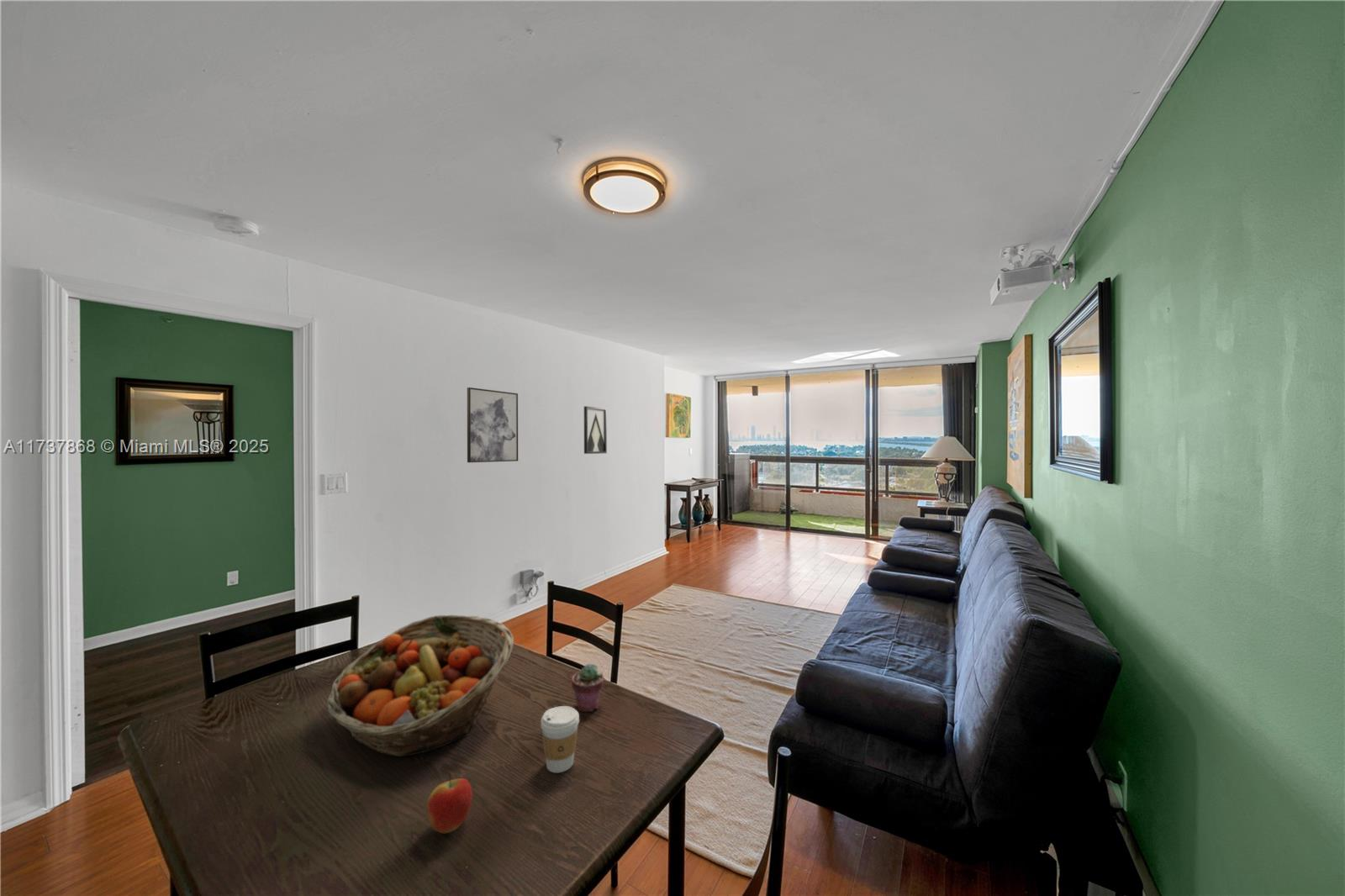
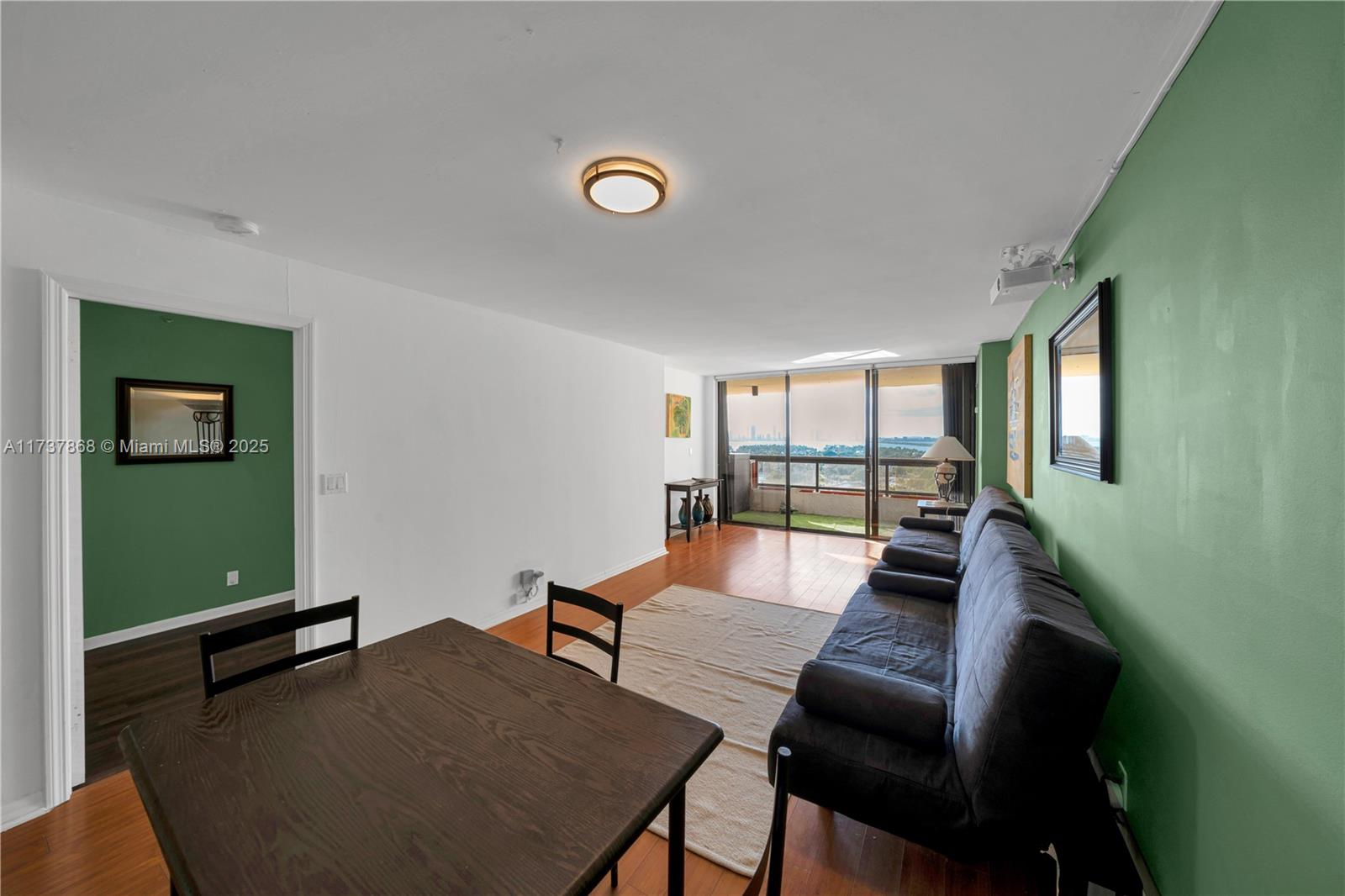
- apple [426,772,473,834]
- potted succulent [571,663,604,713]
- wall art [583,405,608,455]
- coffee cup [540,705,580,773]
- wall art [467,387,519,463]
- fruit basket [325,614,514,757]
